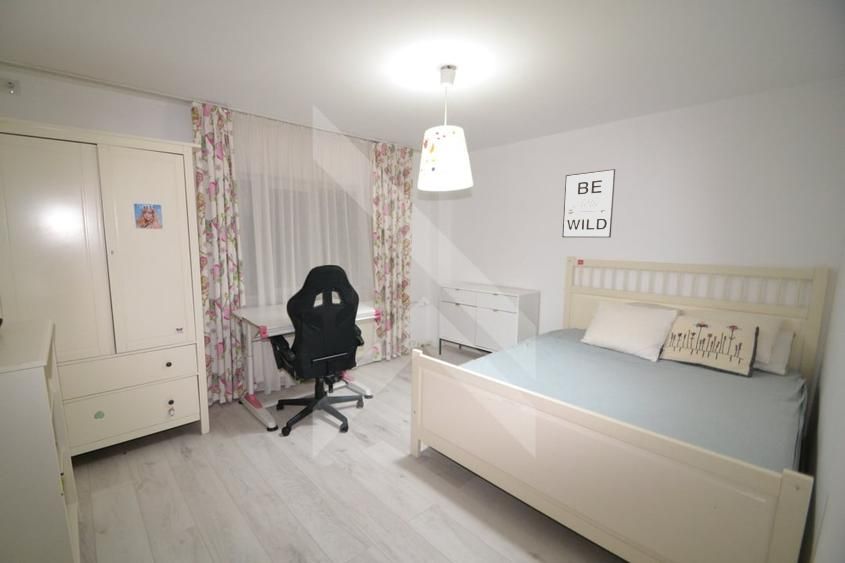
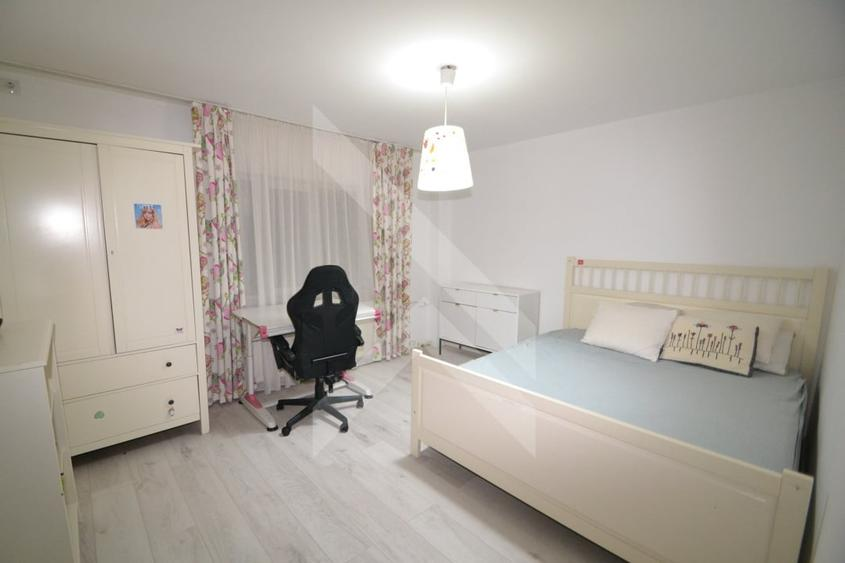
- wall art [561,168,616,238]
